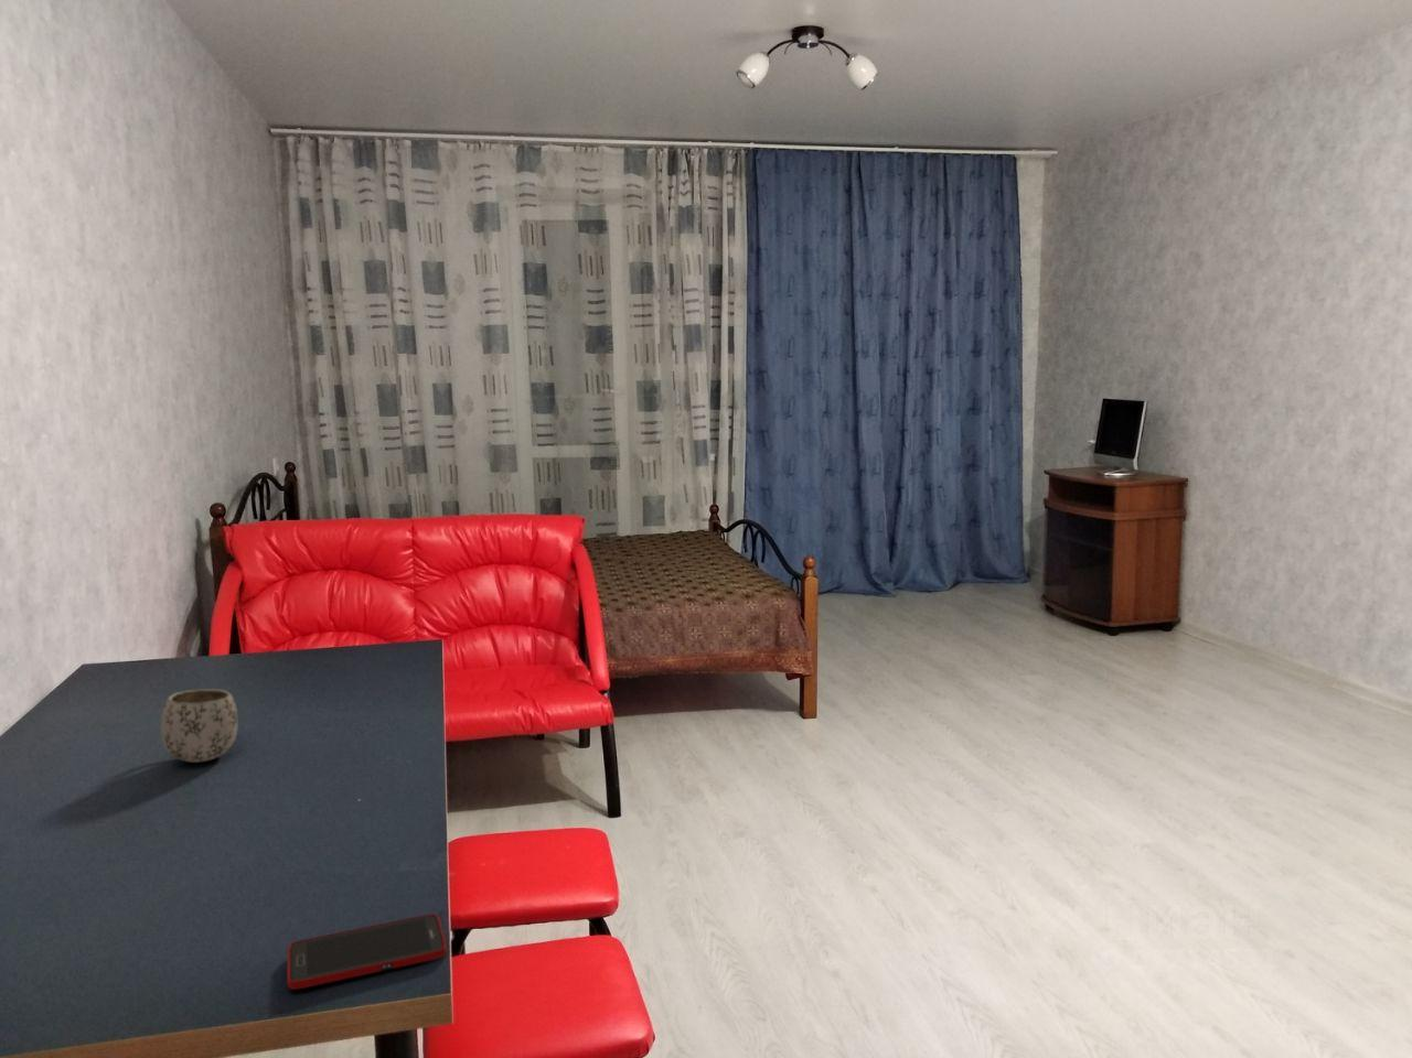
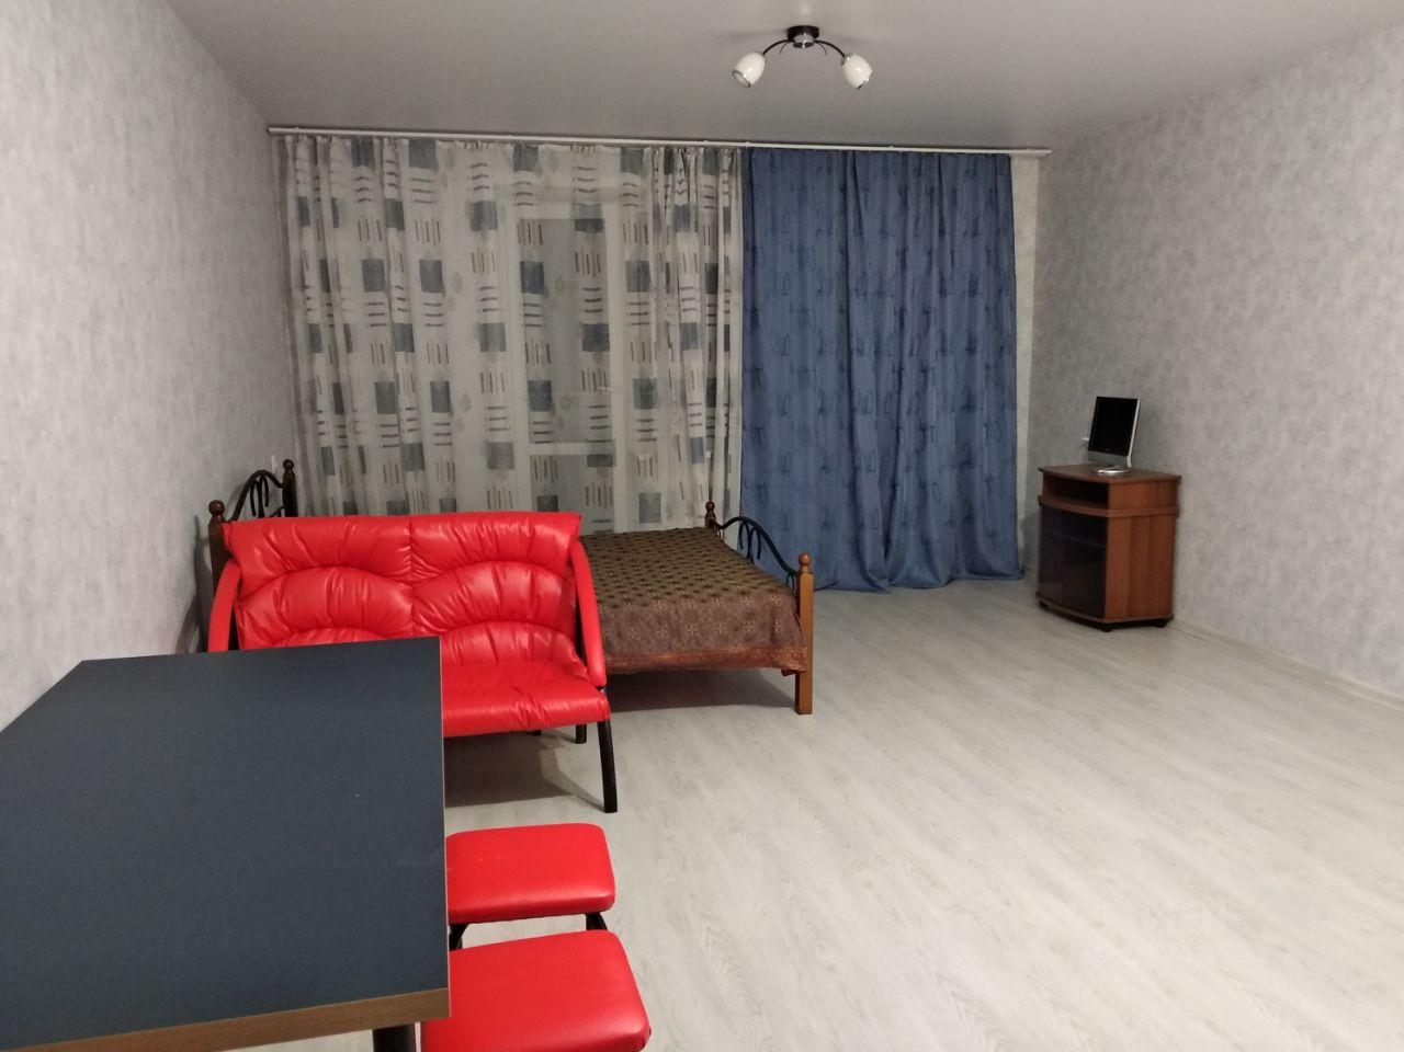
- cell phone [286,912,448,991]
- mug [160,688,239,763]
